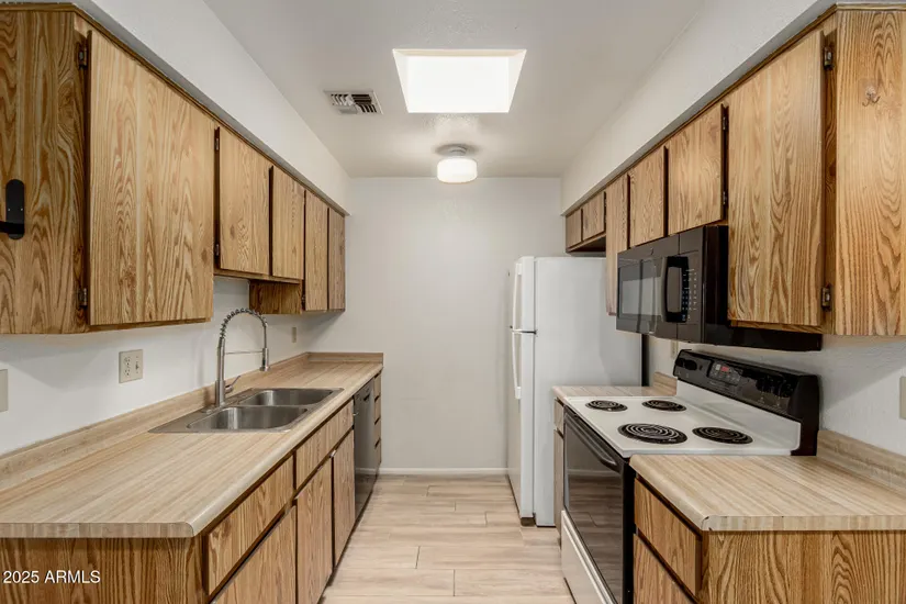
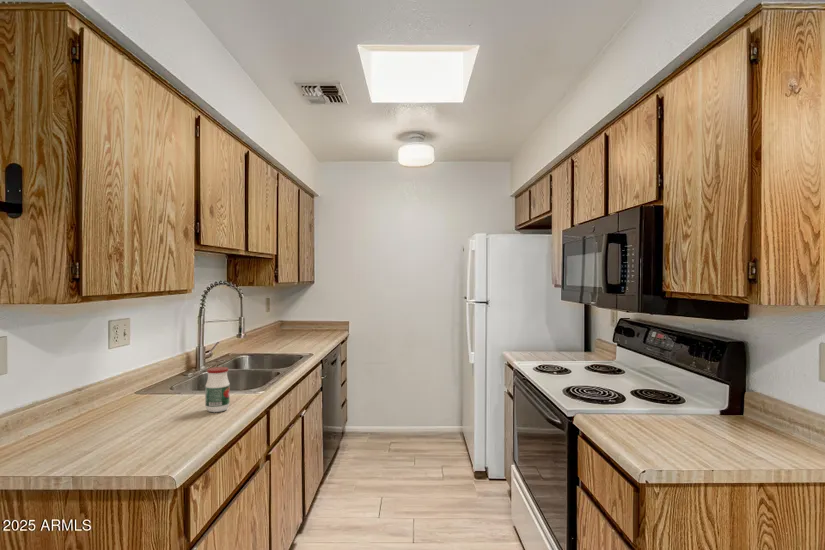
+ jar [204,366,231,413]
